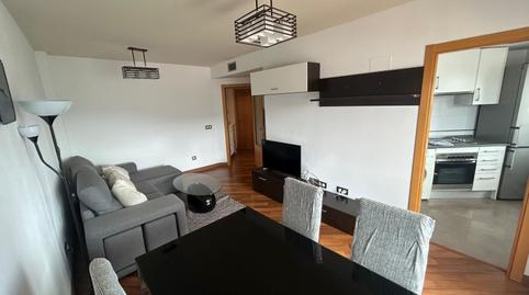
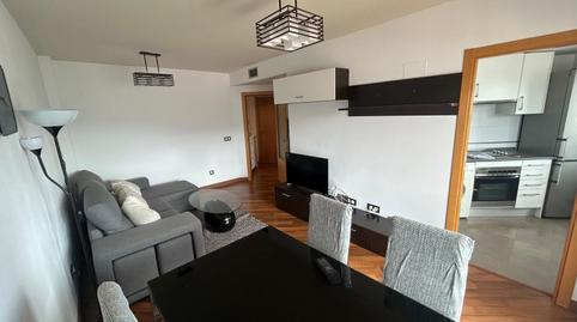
+ remote control [314,256,342,286]
